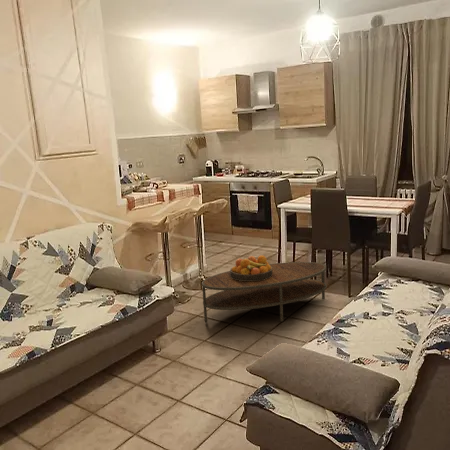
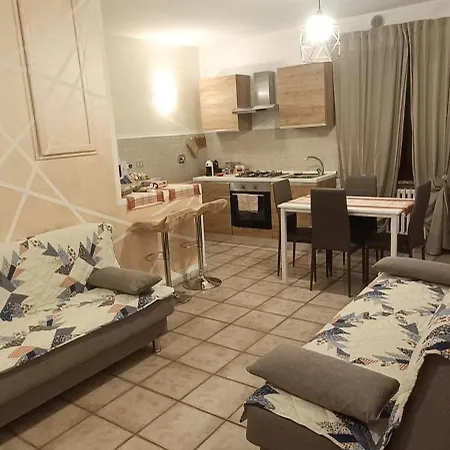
- coffee table [201,261,328,324]
- fruit bowl [229,254,272,281]
